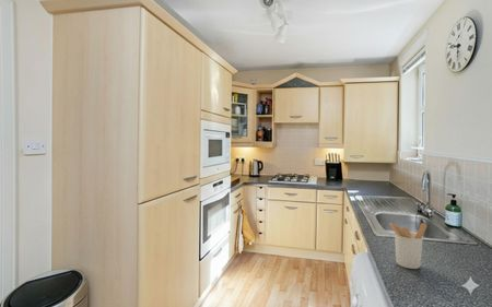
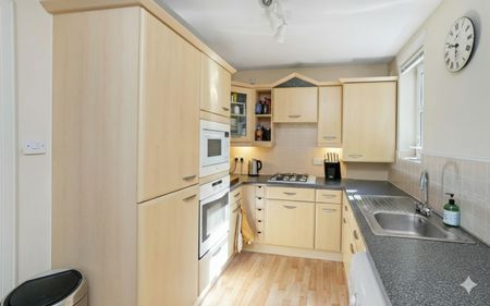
- utensil holder [388,222,427,270]
